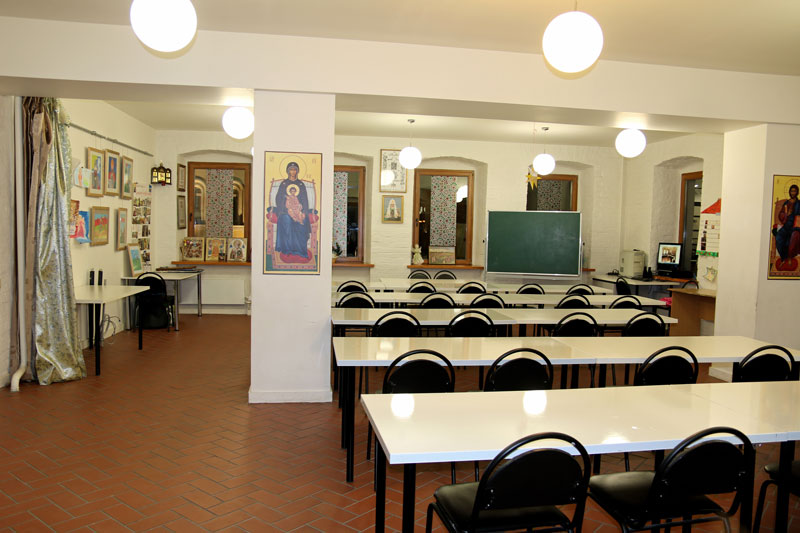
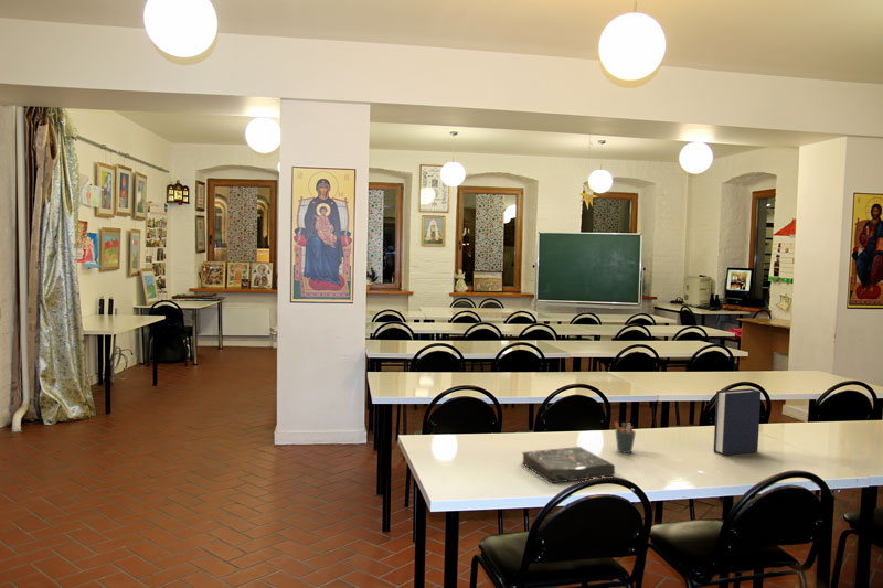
+ book [521,446,616,484]
+ pen holder [614,421,637,455]
+ hardback book [713,387,762,457]
